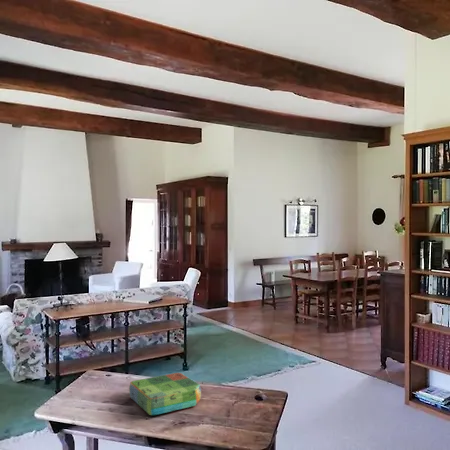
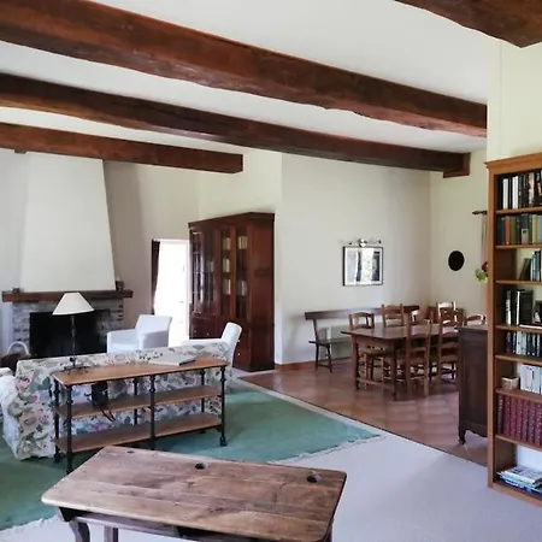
- board game [128,372,202,416]
